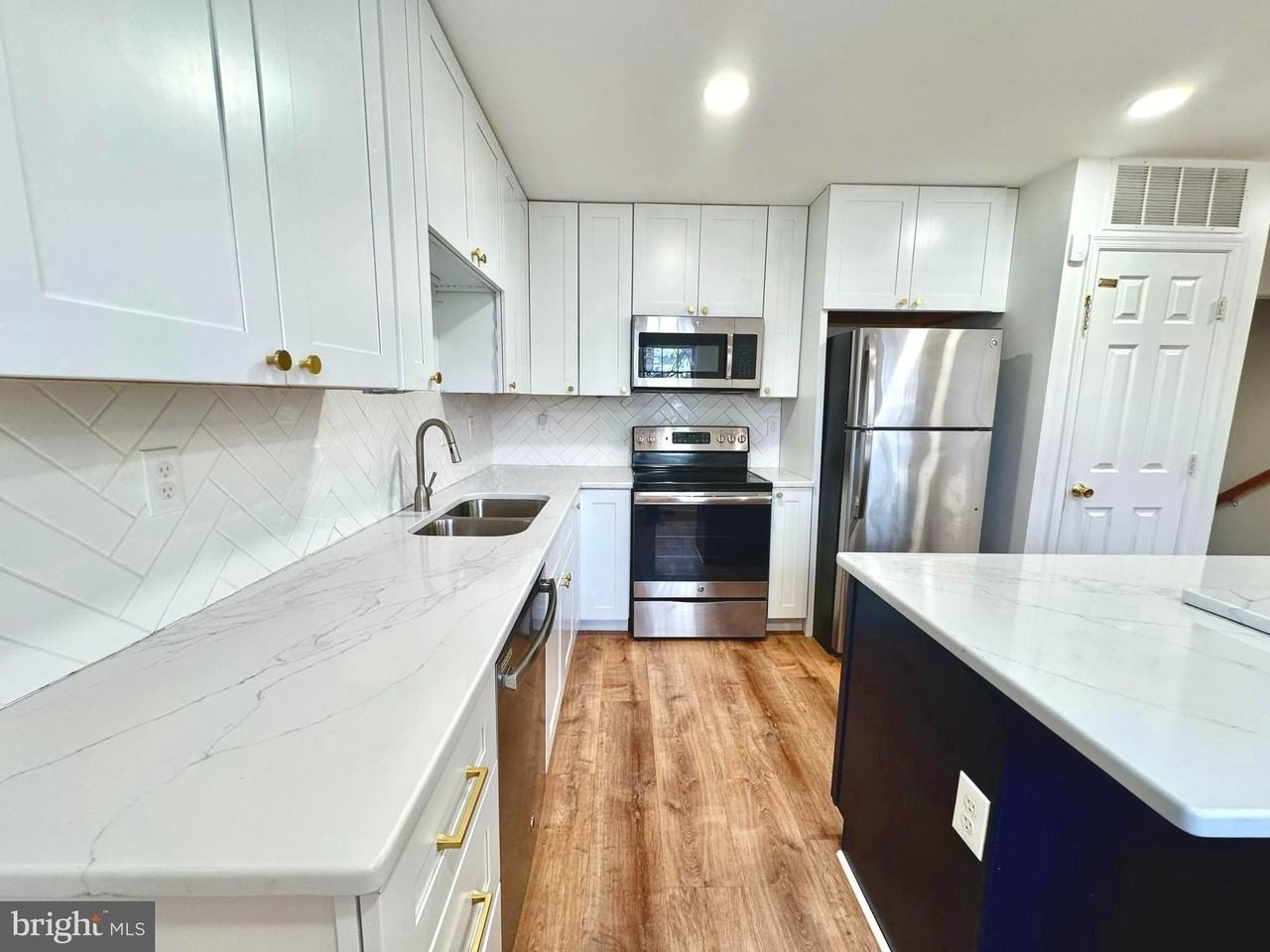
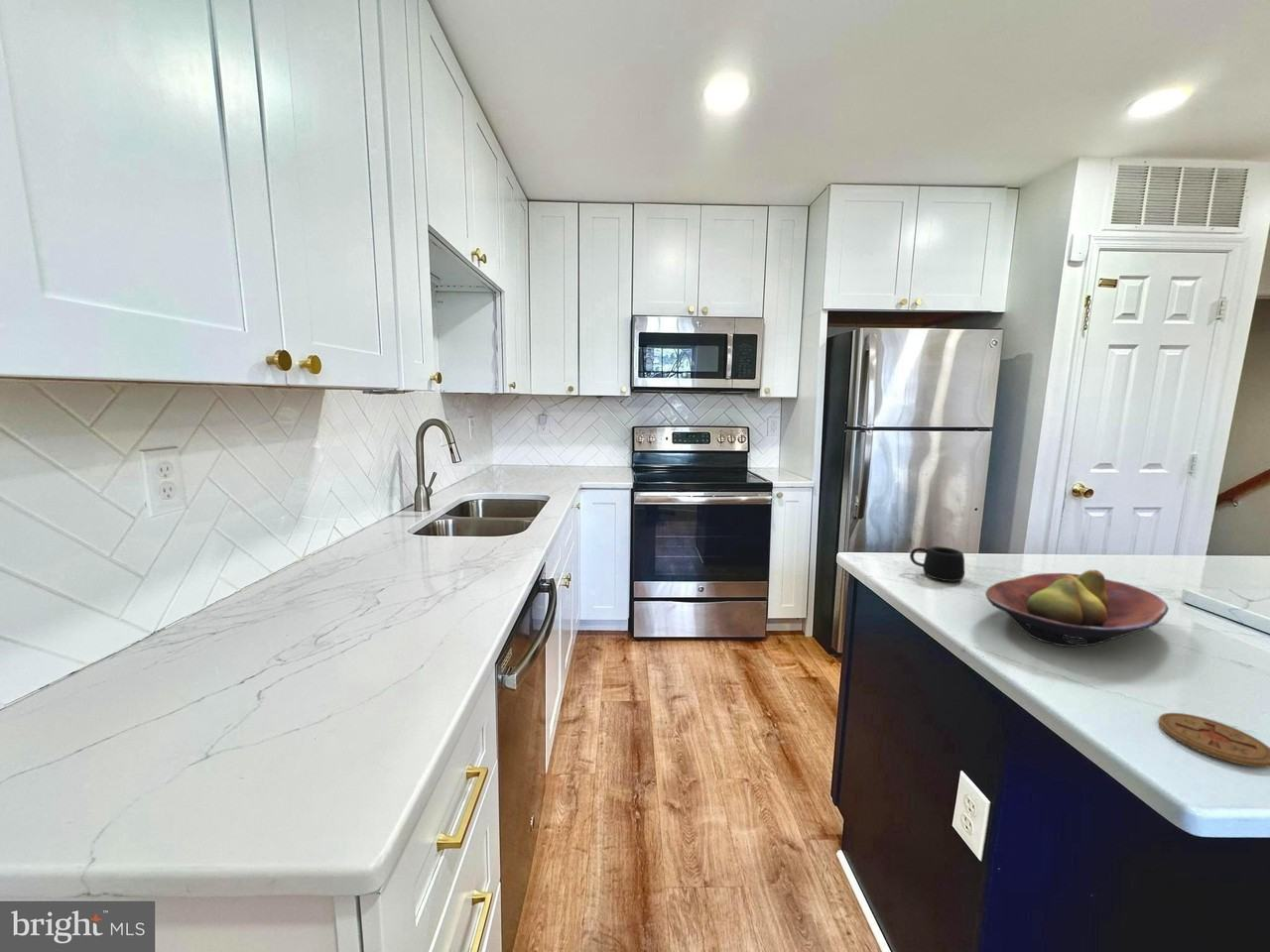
+ fruit bowl [985,569,1170,648]
+ coaster [1157,712,1270,769]
+ mug [909,545,965,582]
